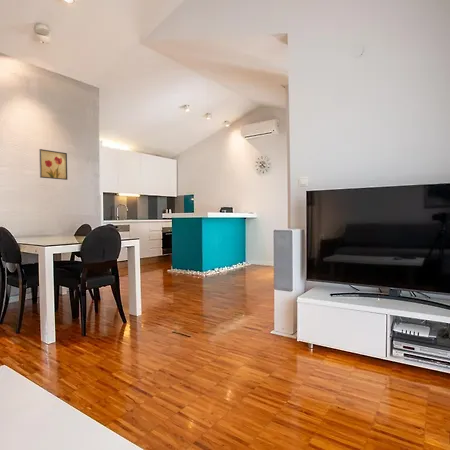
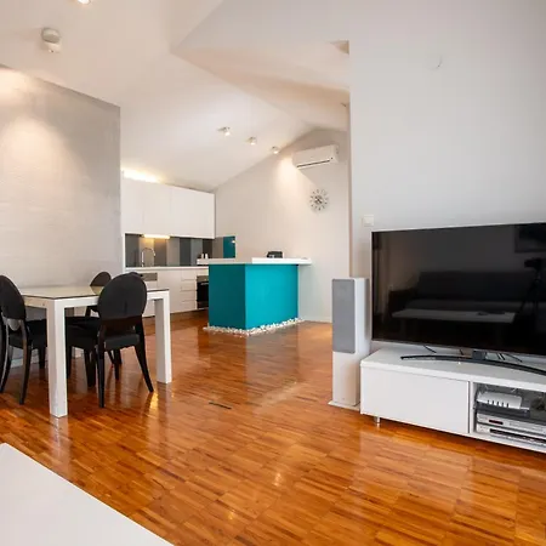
- wall art [38,148,68,181]
